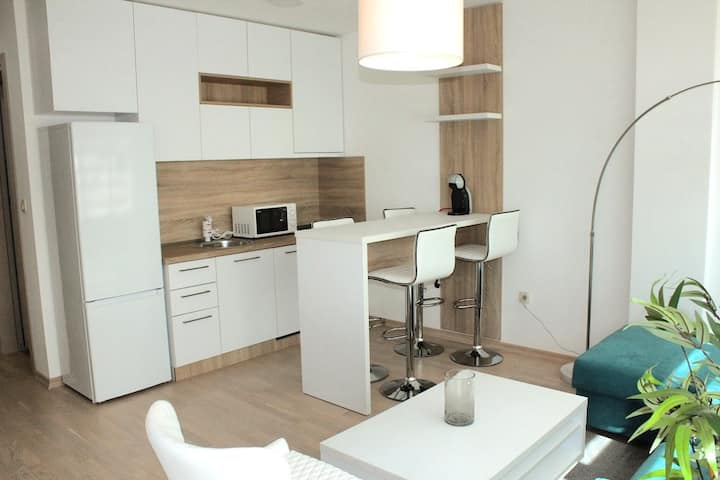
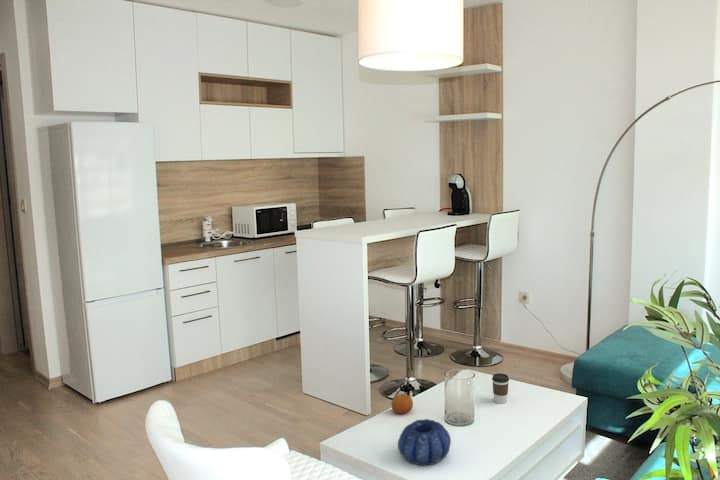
+ coffee cup [491,373,510,405]
+ decorative bowl [397,418,452,467]
+ fruit [390,393,414,415]
